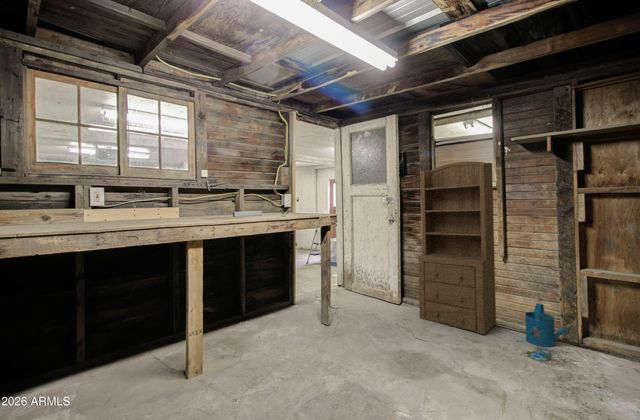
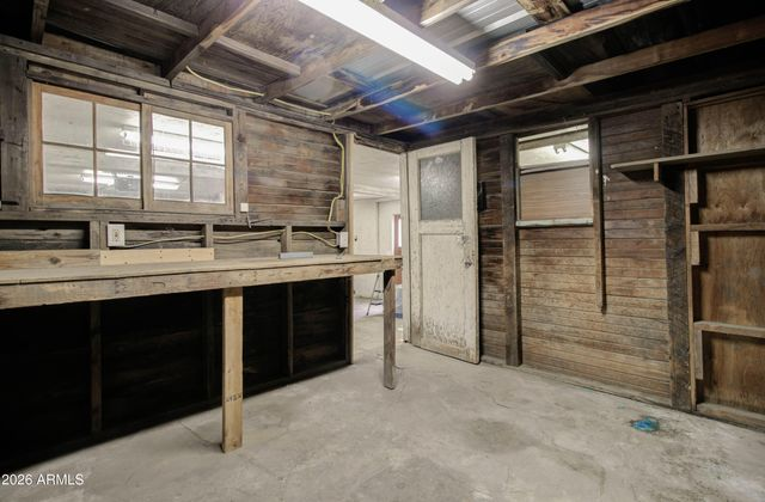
- shelving unit [417,160,497,335]
- watering can [524,302,579,348]
